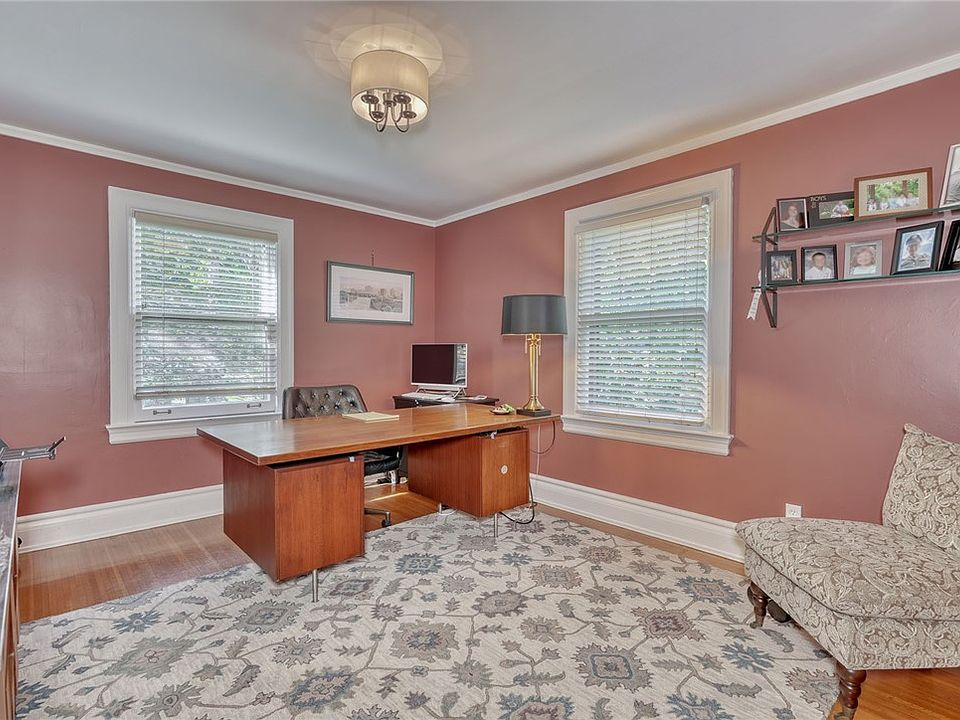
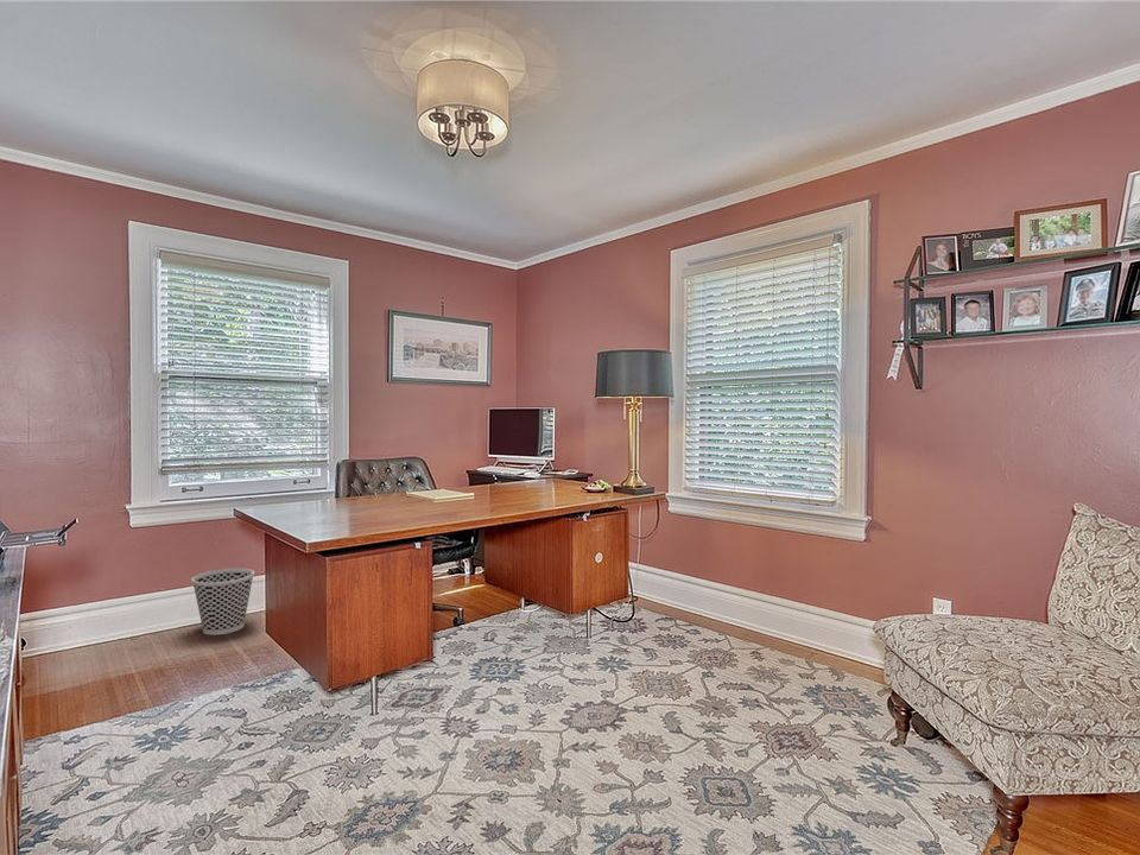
+ wastebasket [190,568,255,636]
